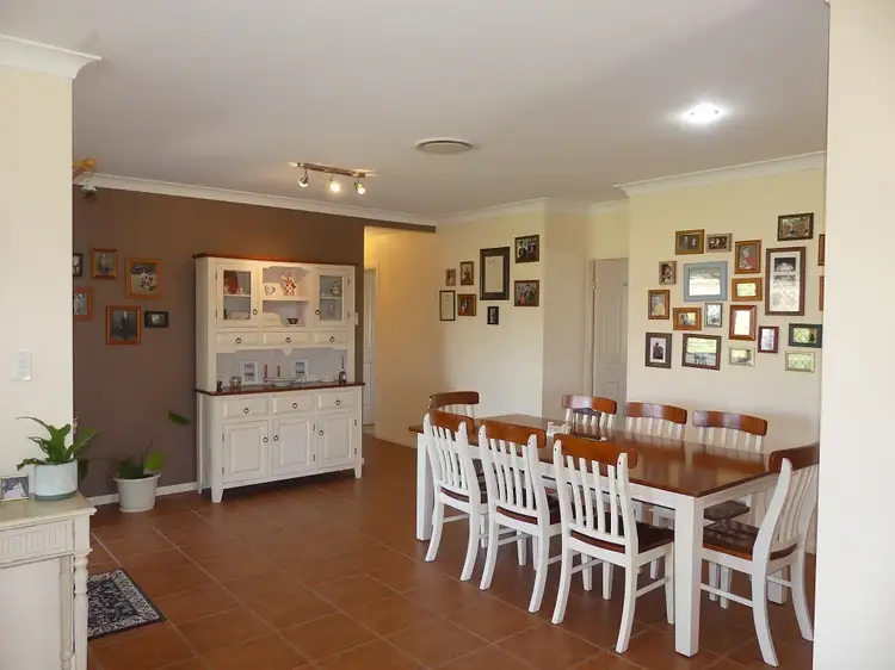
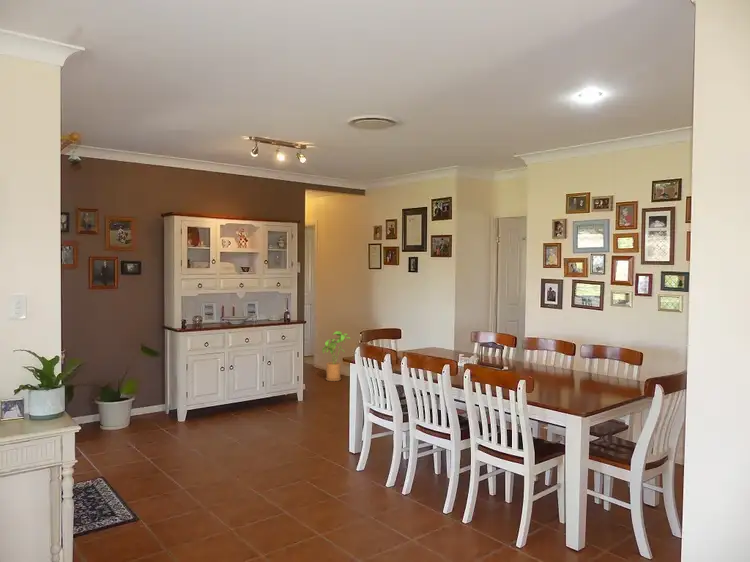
+ house plant [321,330,352,382]
